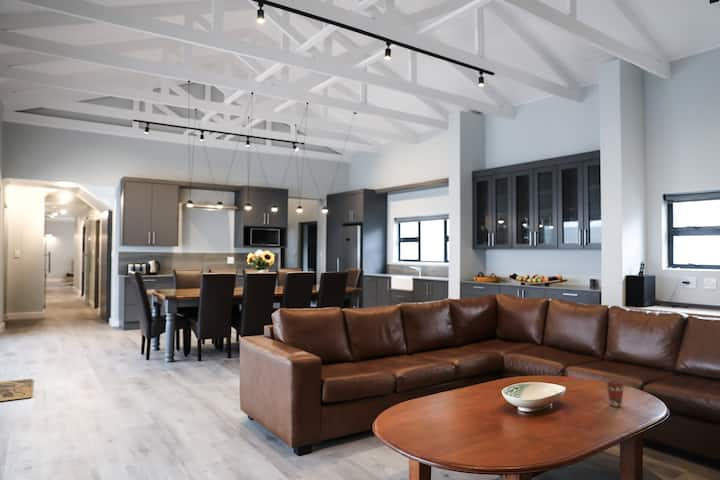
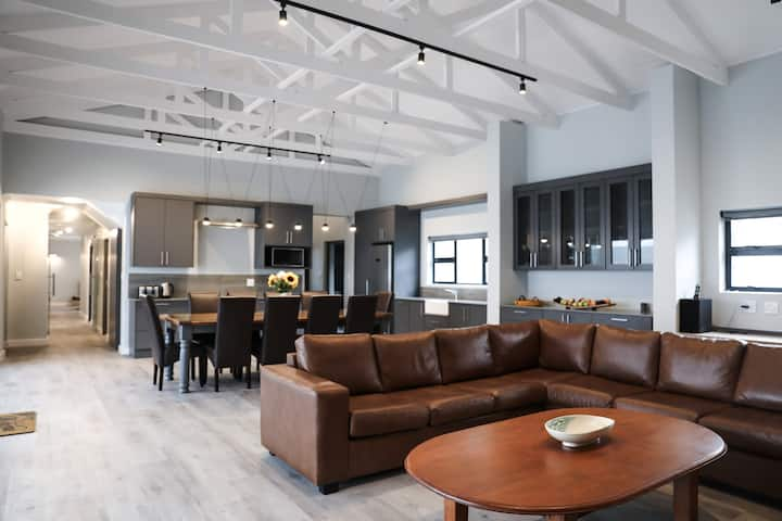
- coffee cup [605,379,625,408]
